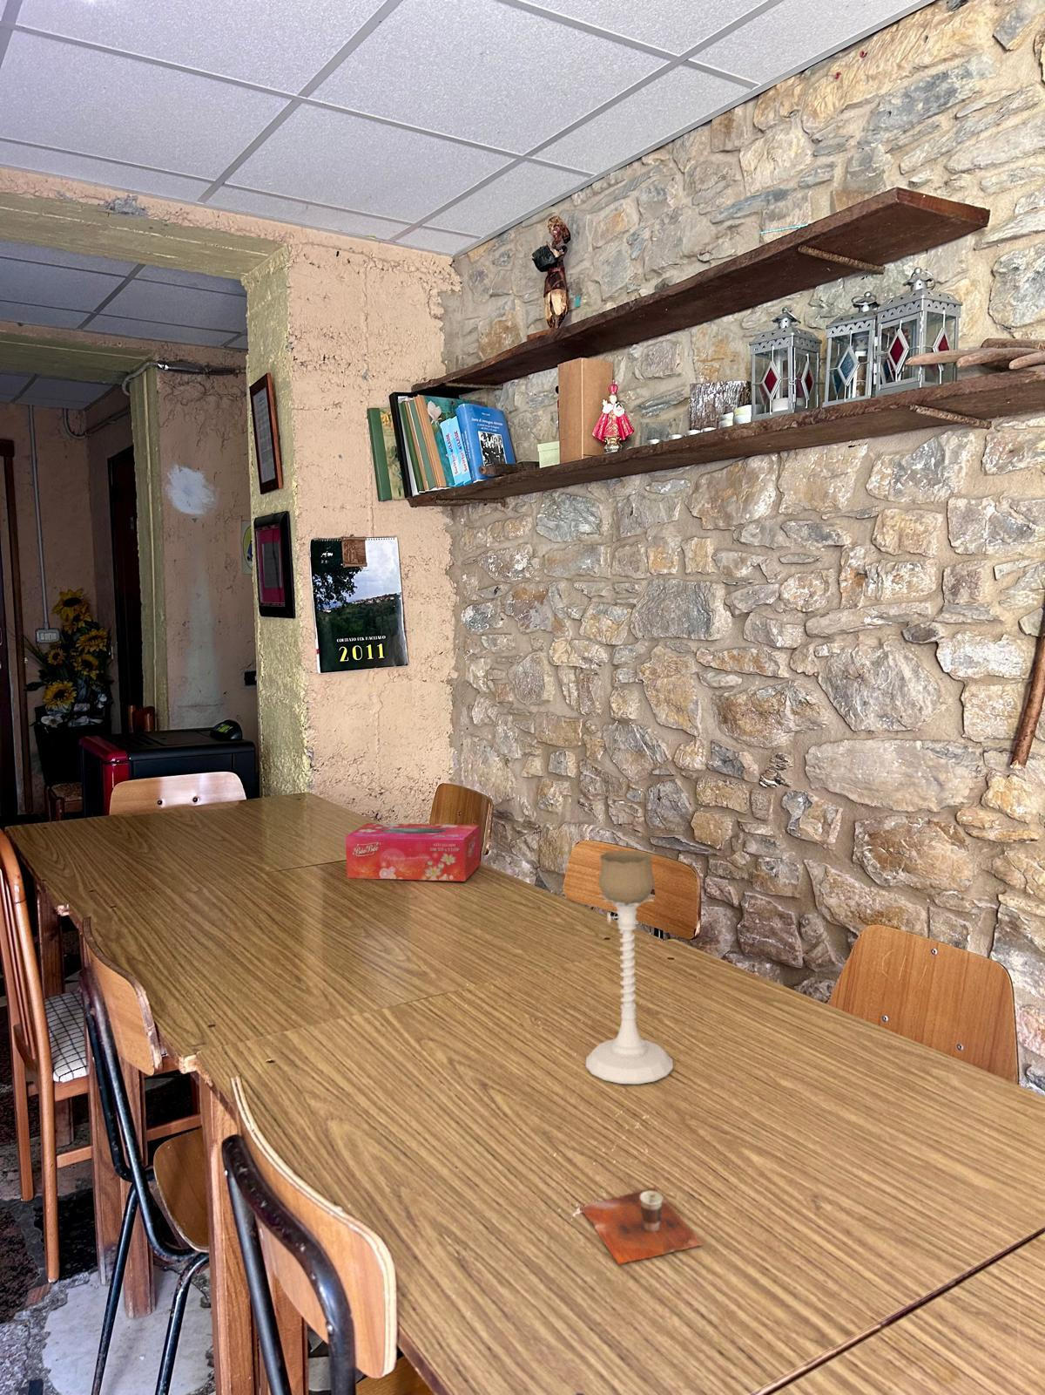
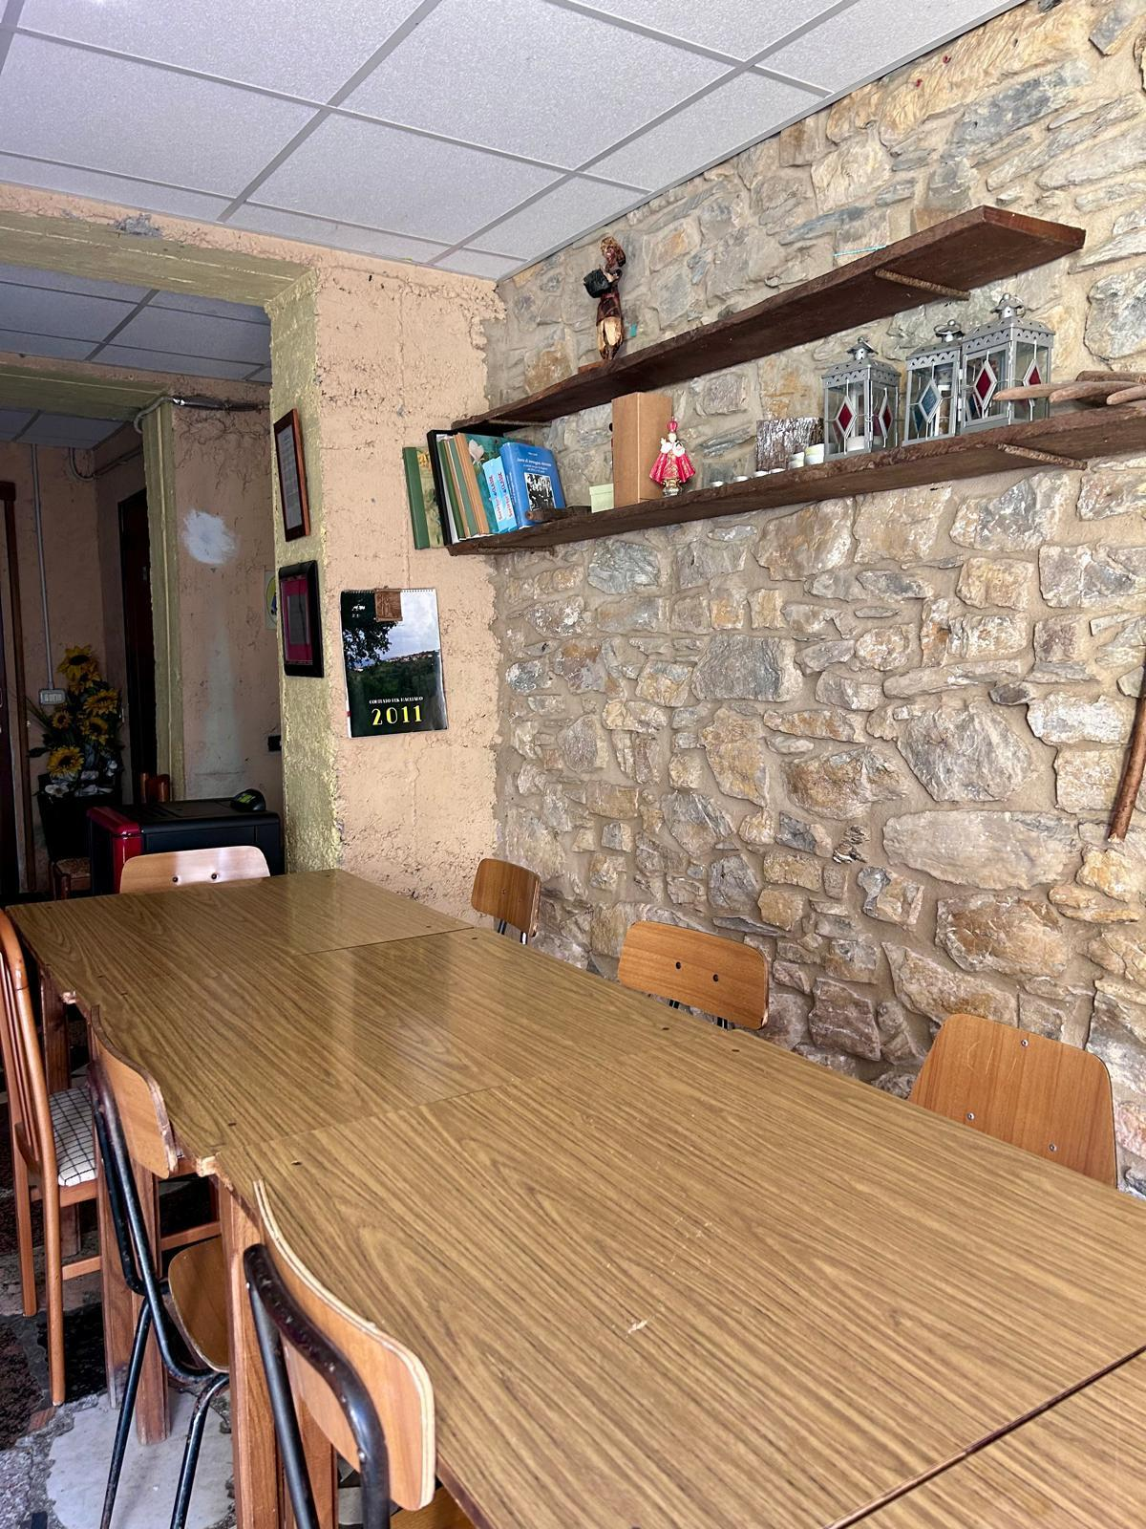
- tissue box [345,823,481,882]
- cup [580,1185,705,1265]
- candle holder [585,849,674,1084]
